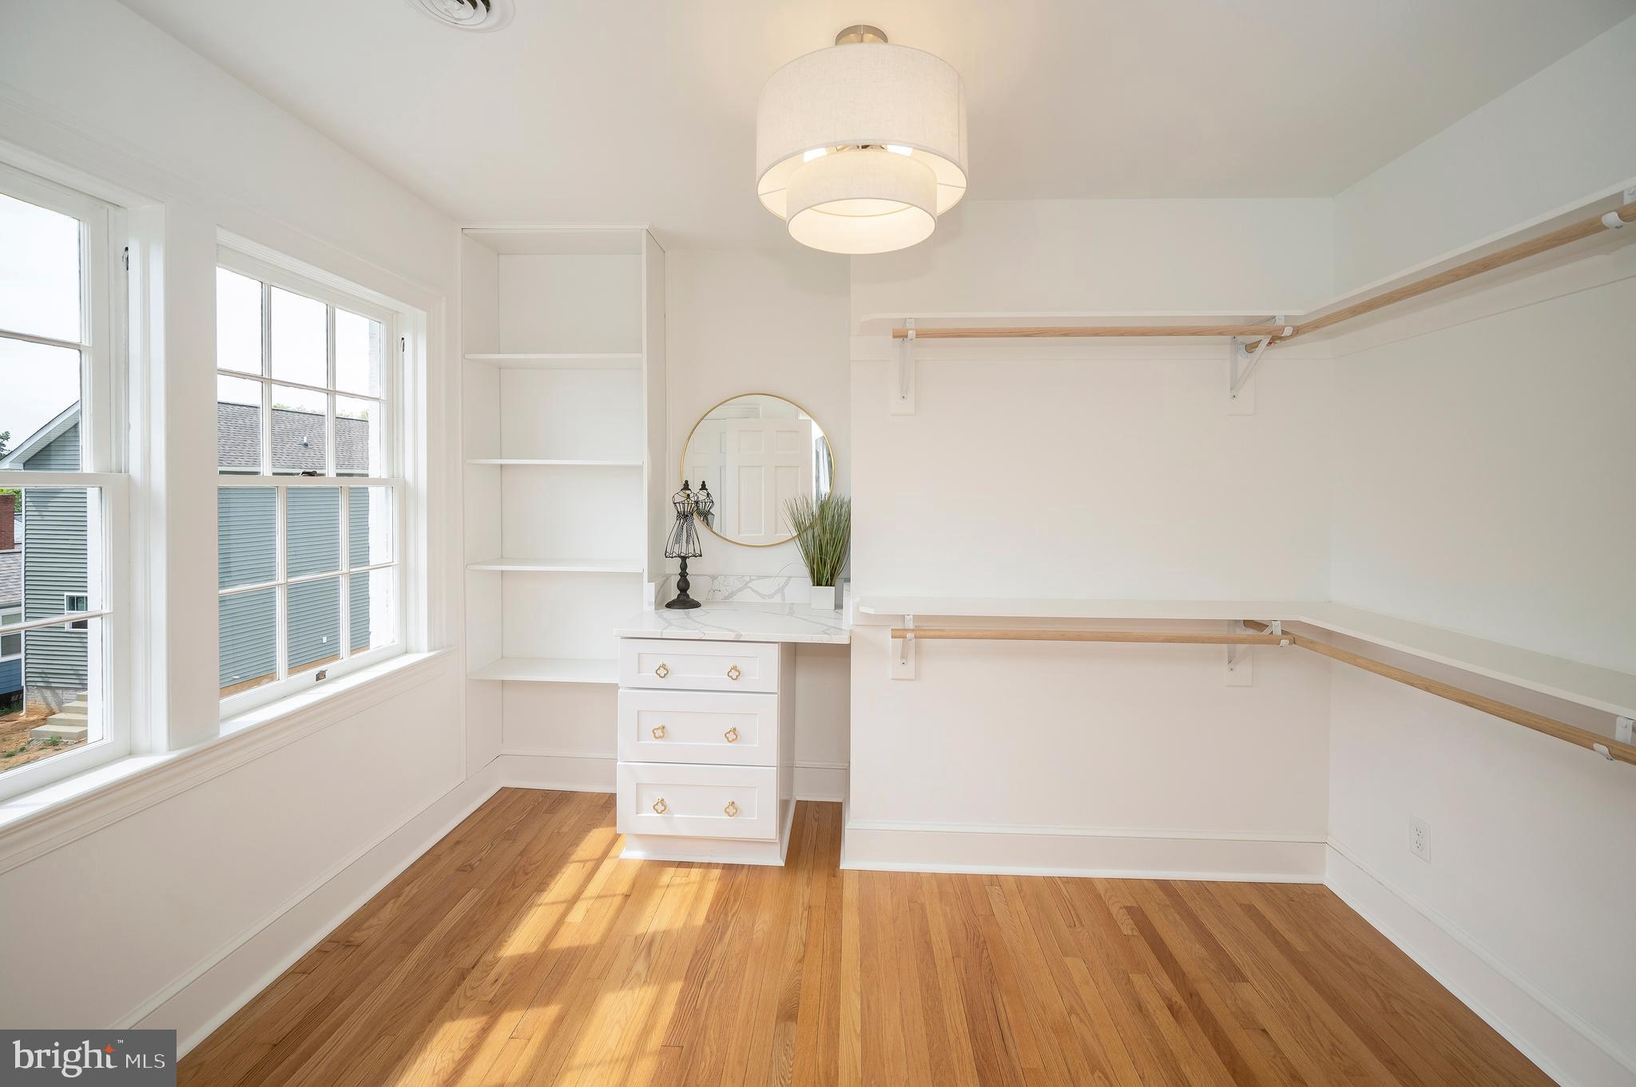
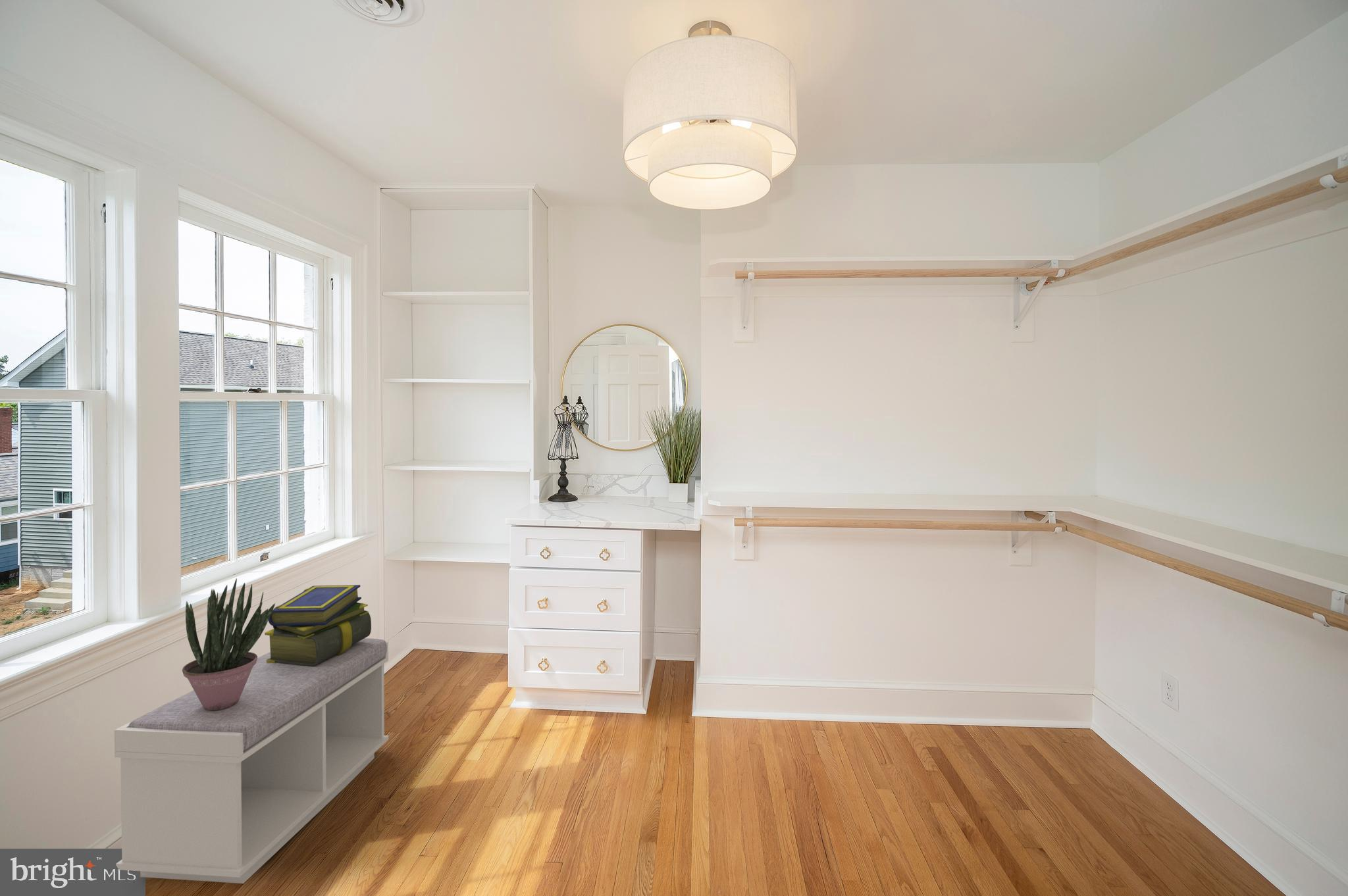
+ potted plant [182,578,276,710]
+ bench [114,637,389,884]
+ stack of books [264,584,372,666]
